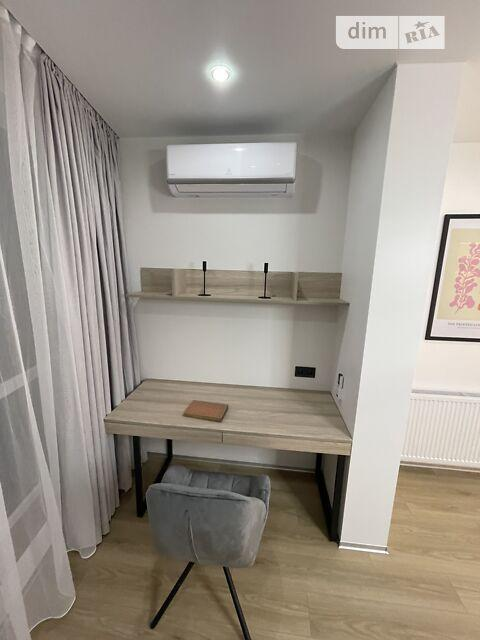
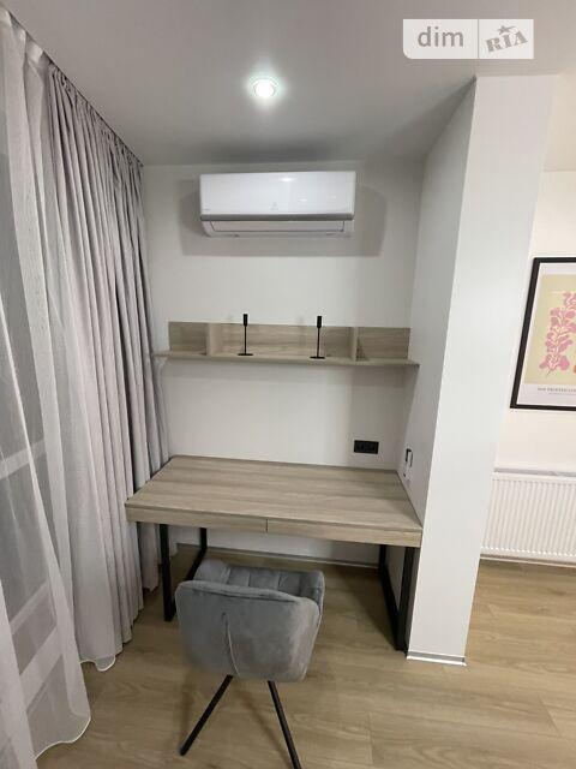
- notebook [182,399,230,423]
